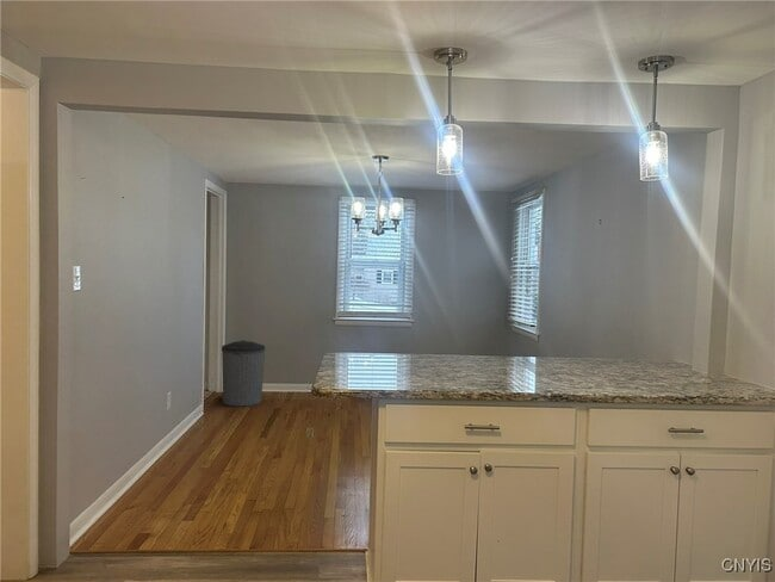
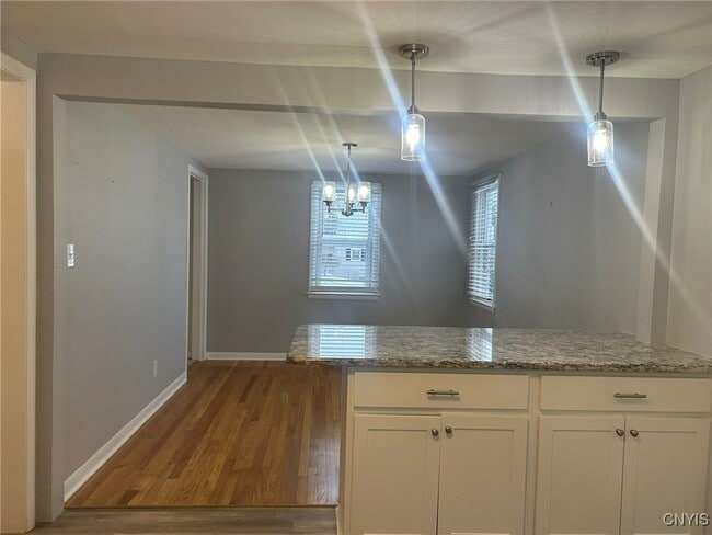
- trash can [221,339,266,407]
